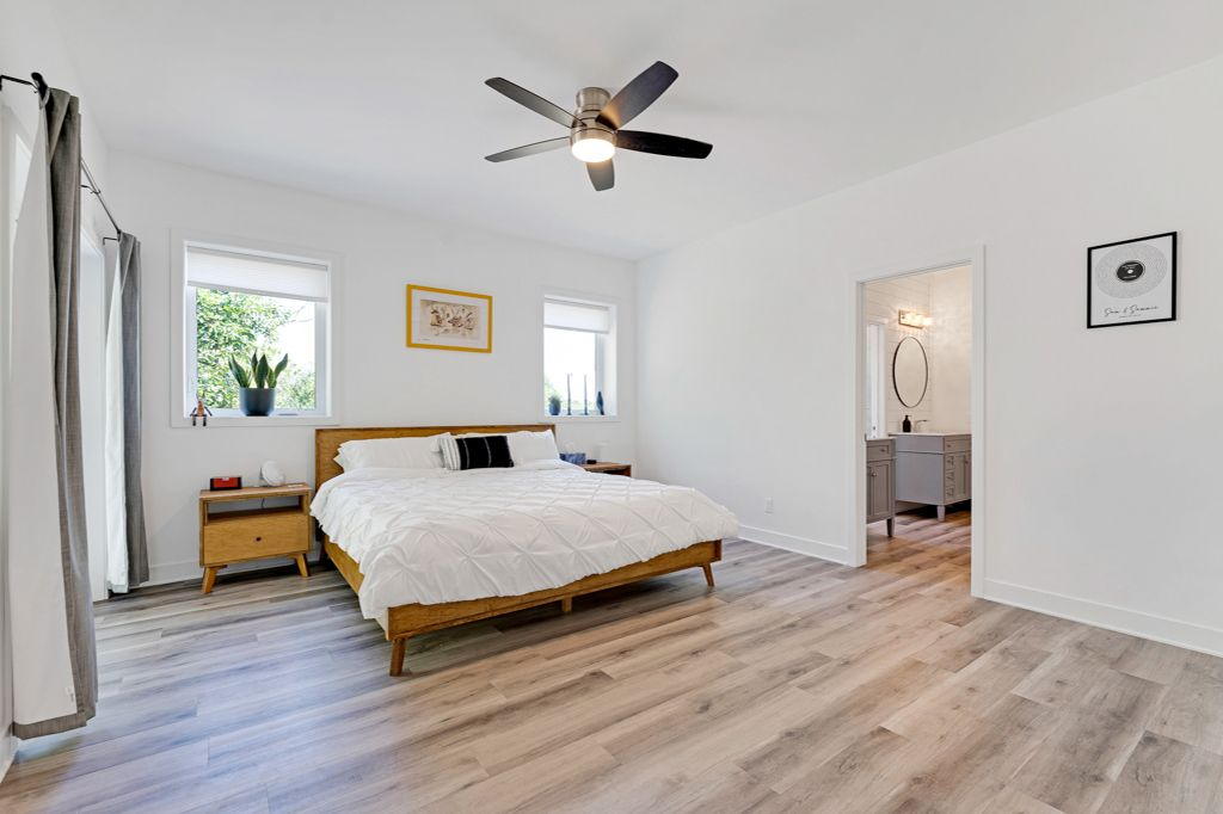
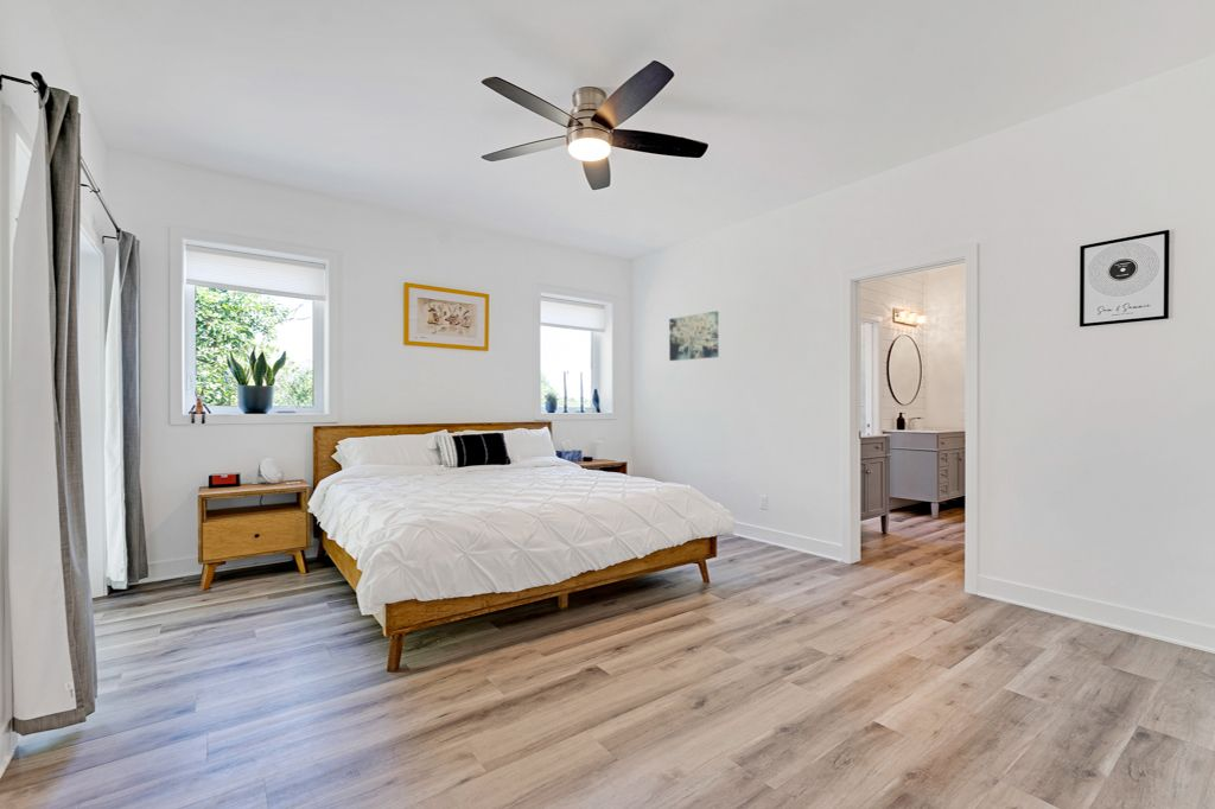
+ wall art [668,311,719,362]
